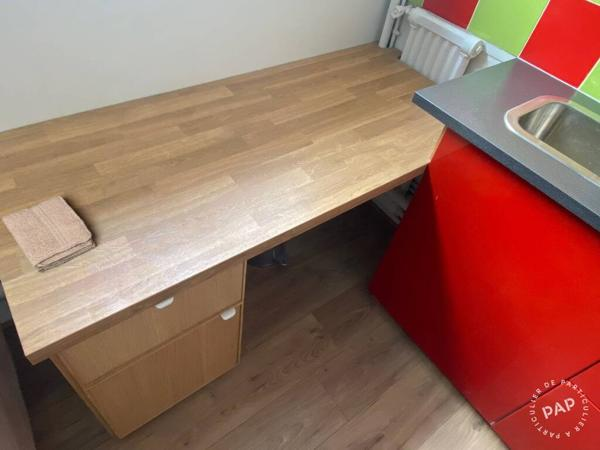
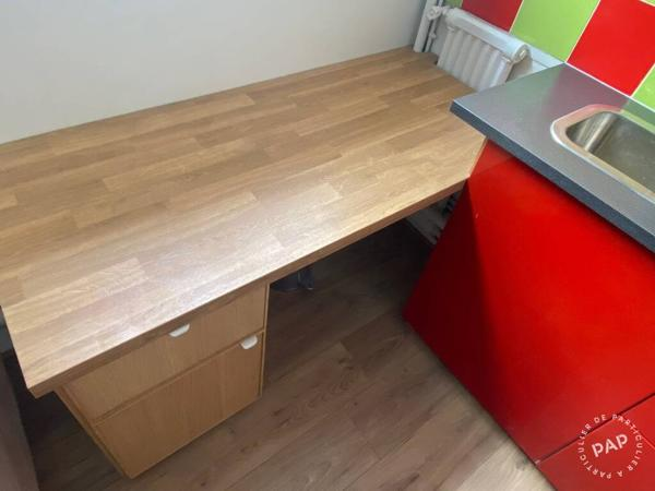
- washcloth [1,194,96,274]
